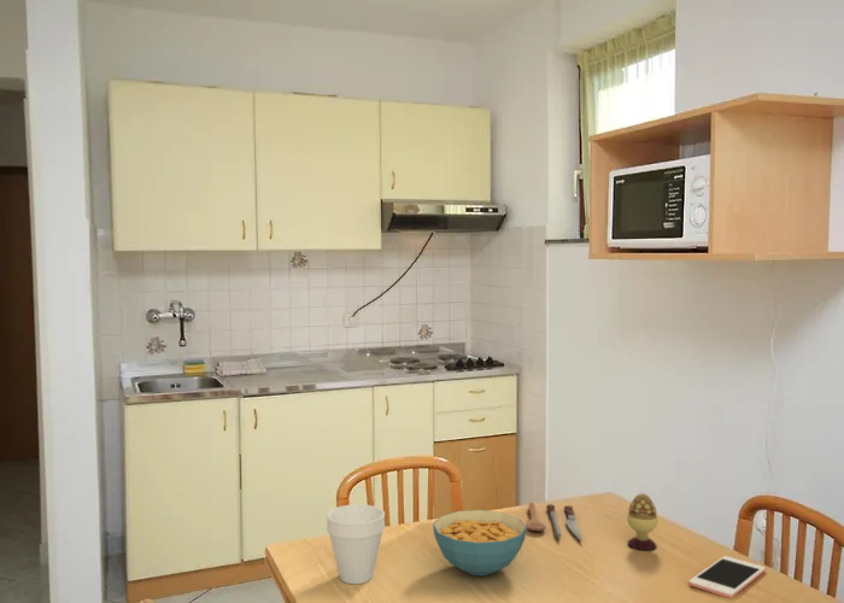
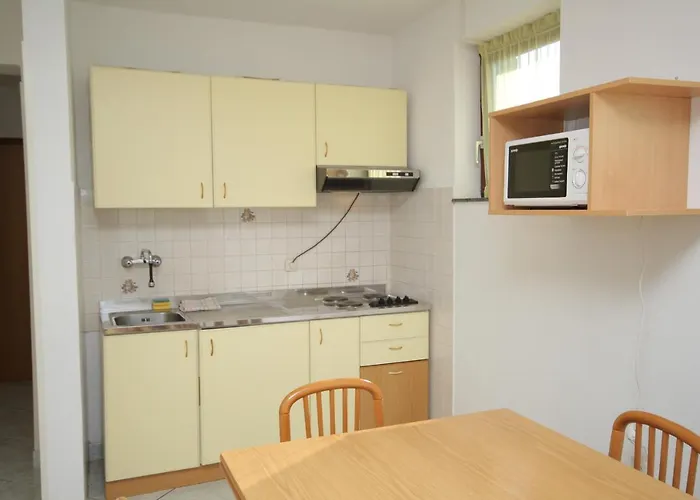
- spoon [524,502,584,543]
- cereal bowl [432,509,527,576]
- cell phone [687,555,766,599]
- decorative egg [626,492,660,551]
- cup [326,503,386,585]
